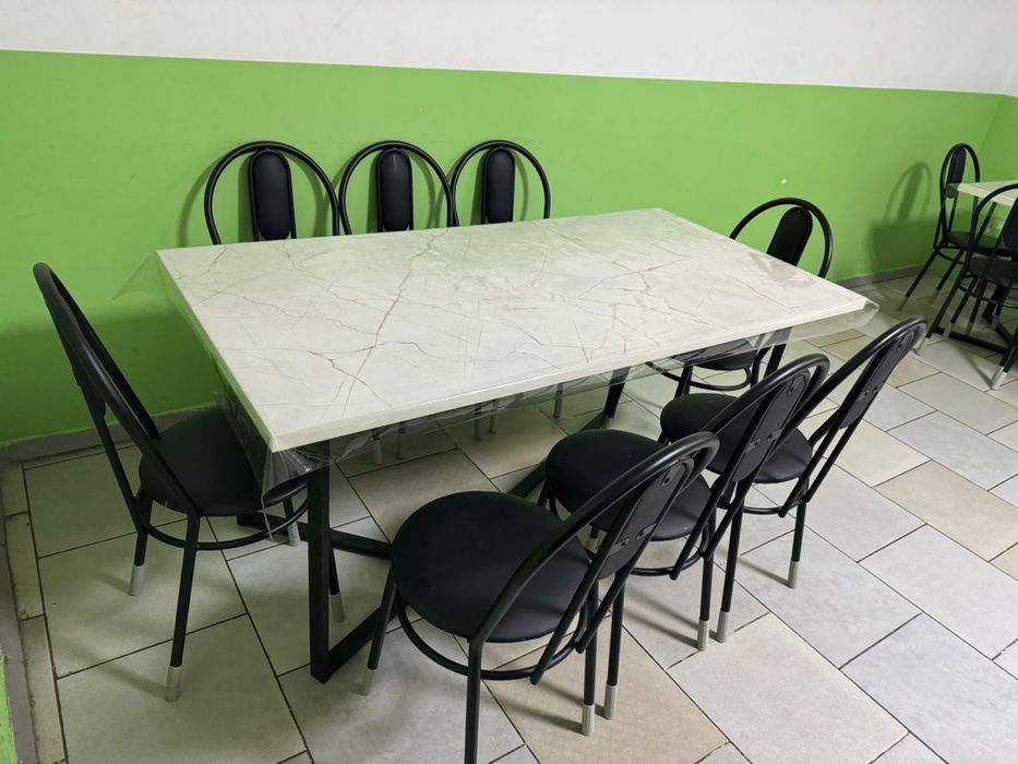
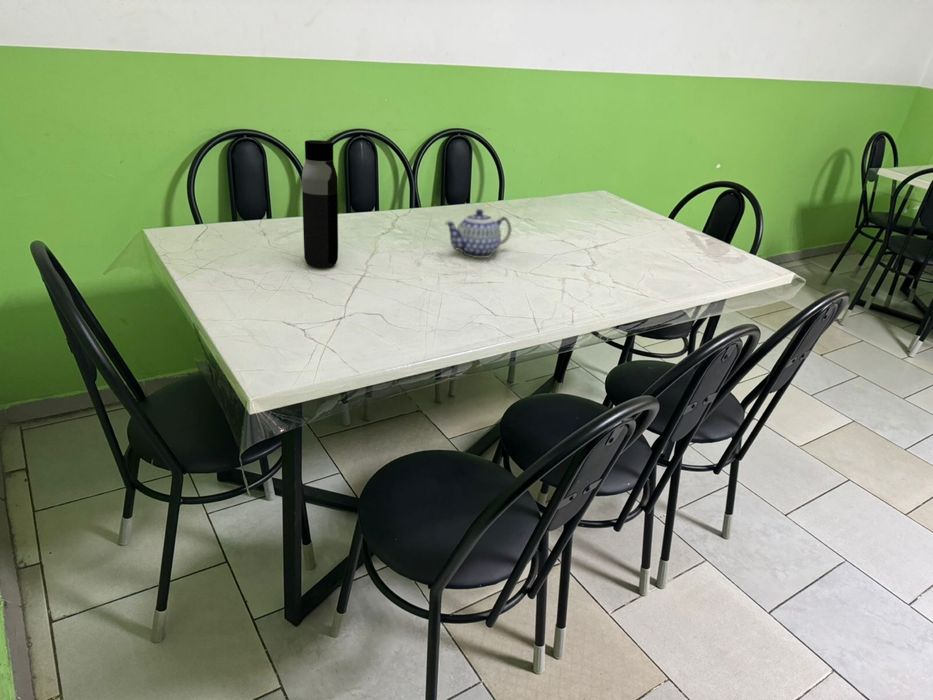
+ teapot [443,208,512,259]
+ water bottle [301,139,339,269]
